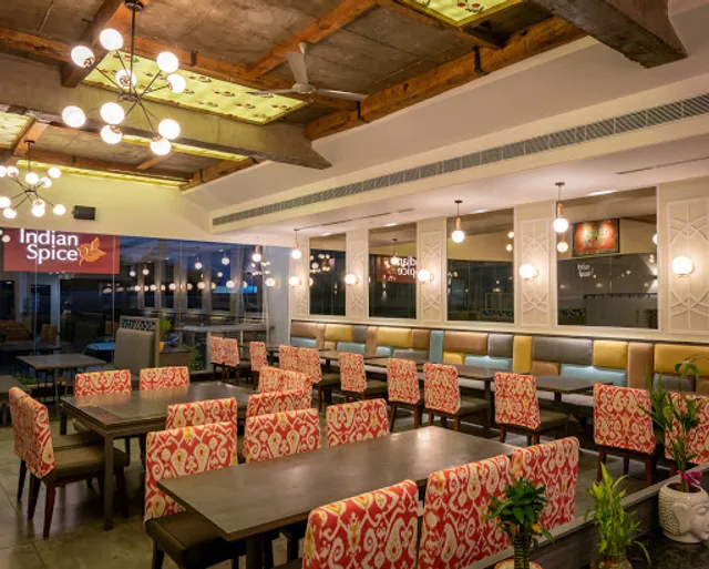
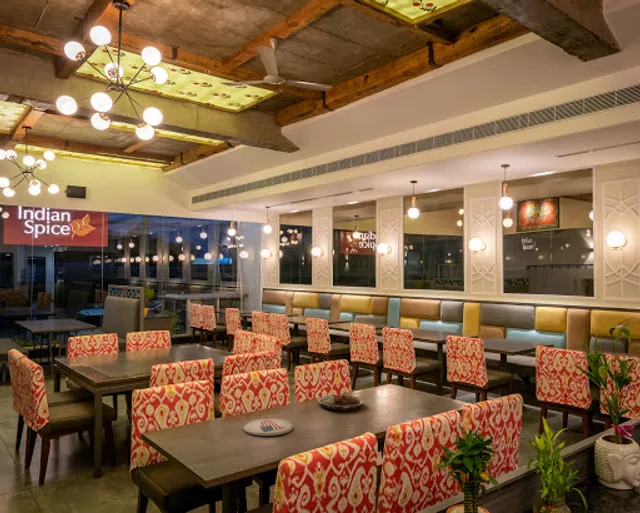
+ plate [242,418,294,437]
+ plate [317,394,365,412]
